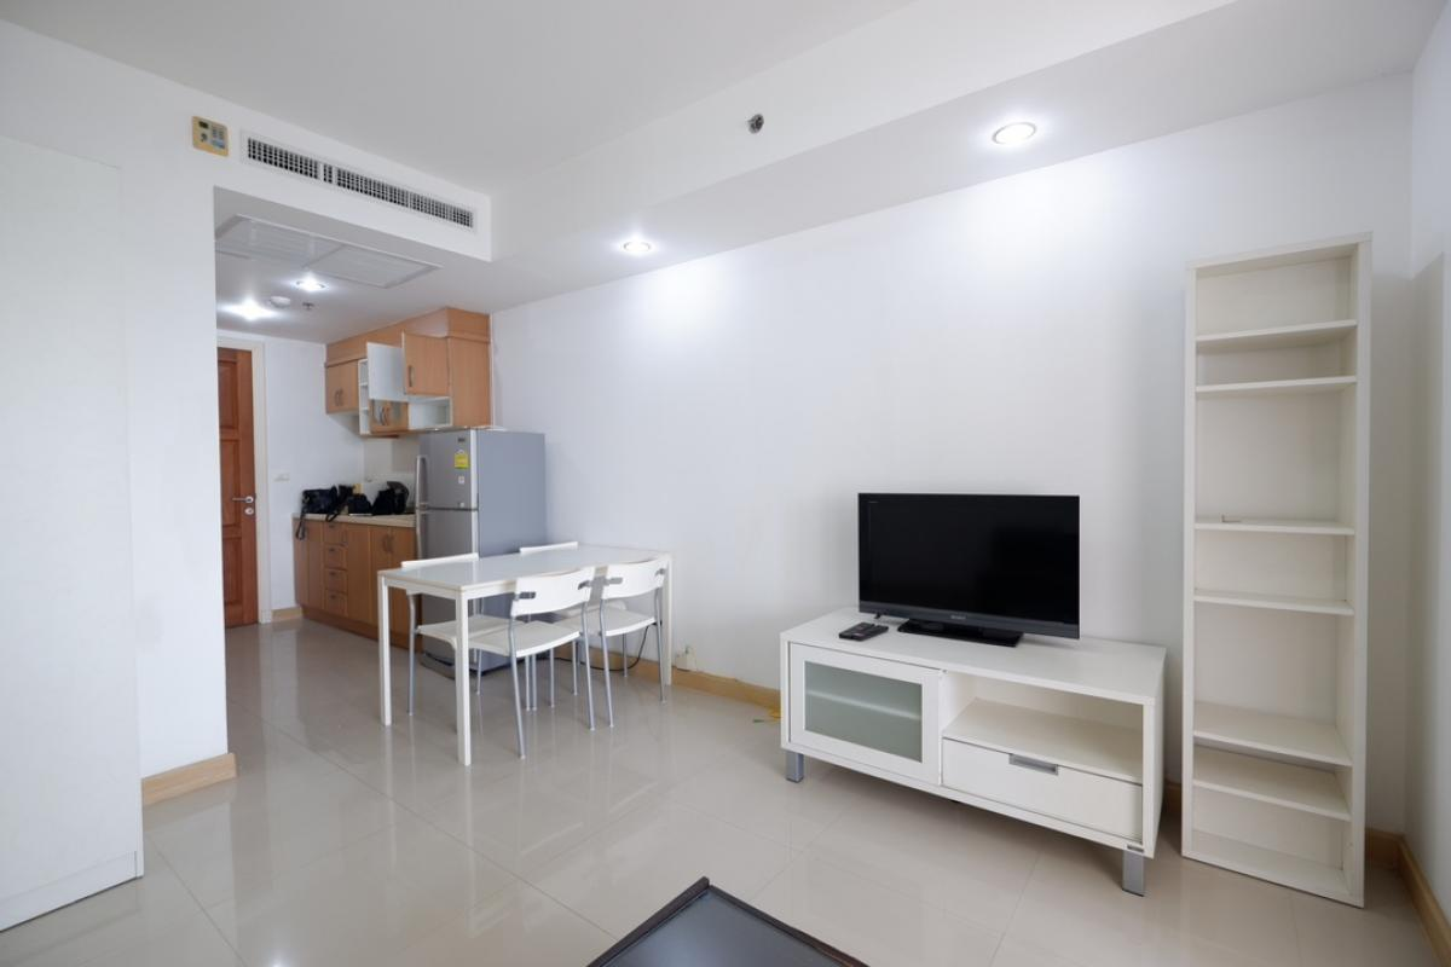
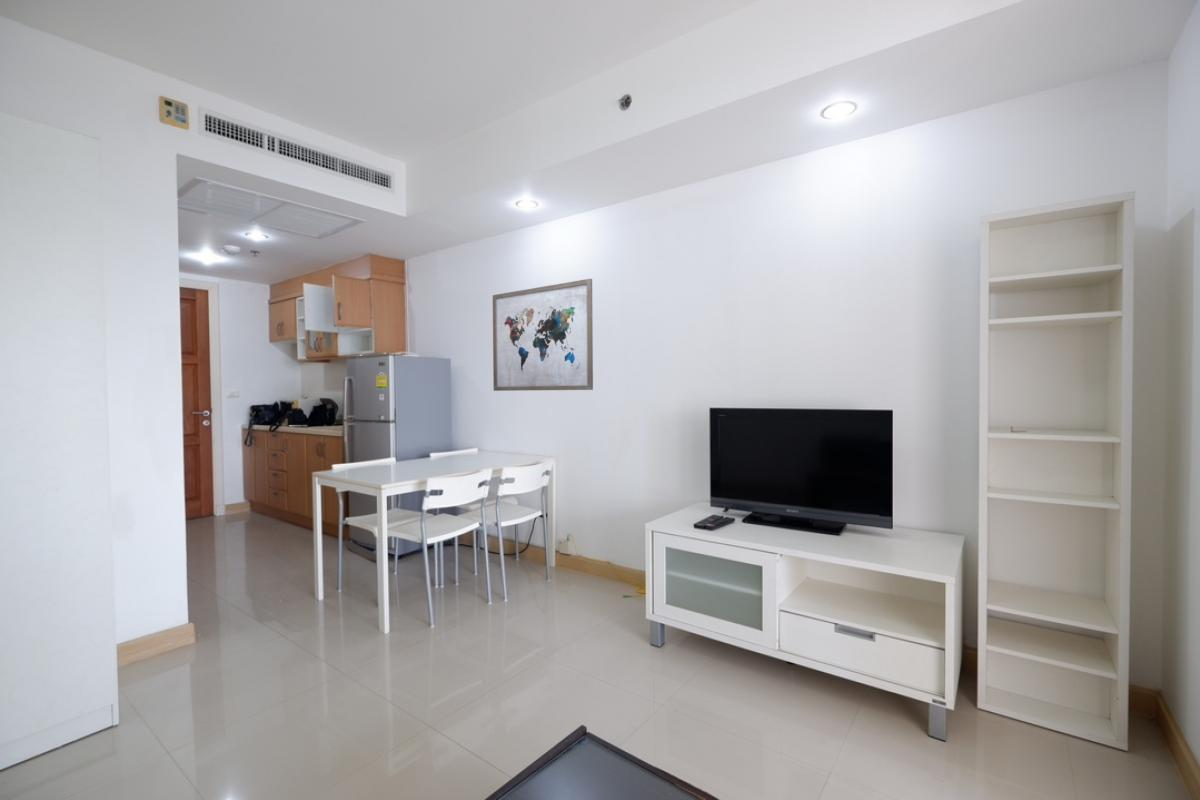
+ wall art [492,278,594,392]
